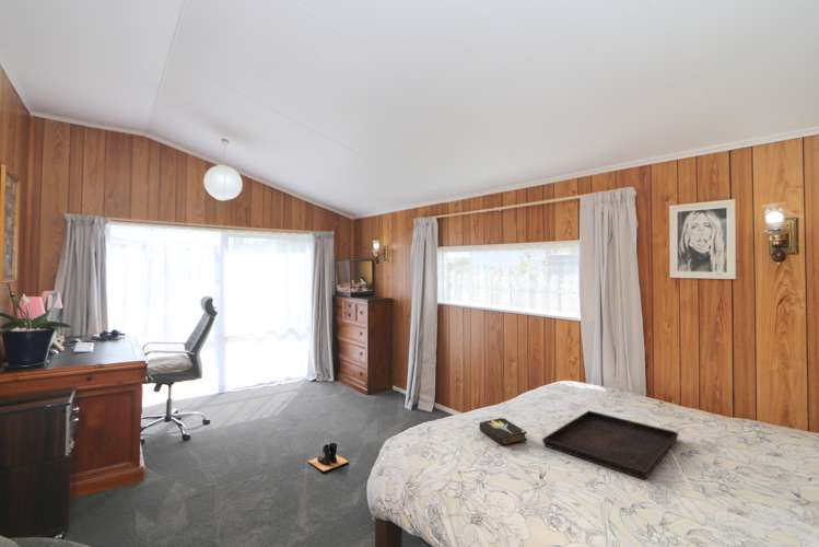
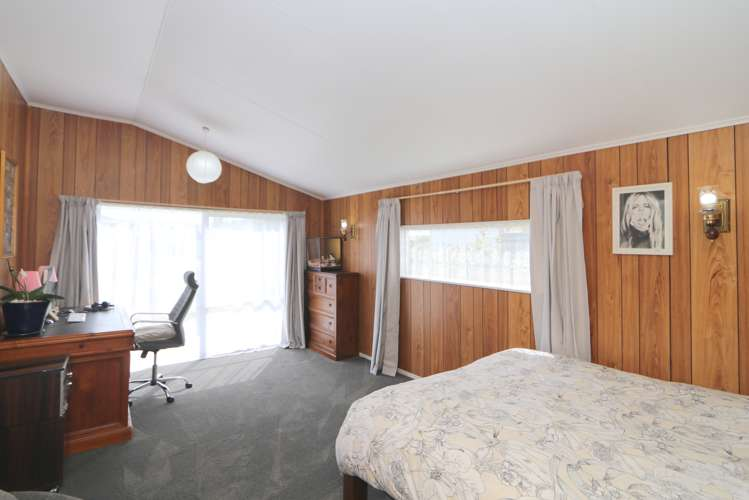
- serving tray [541,409,679,480]
- boots [307,442,350,473]
- hardback book [478,416,528,446]
